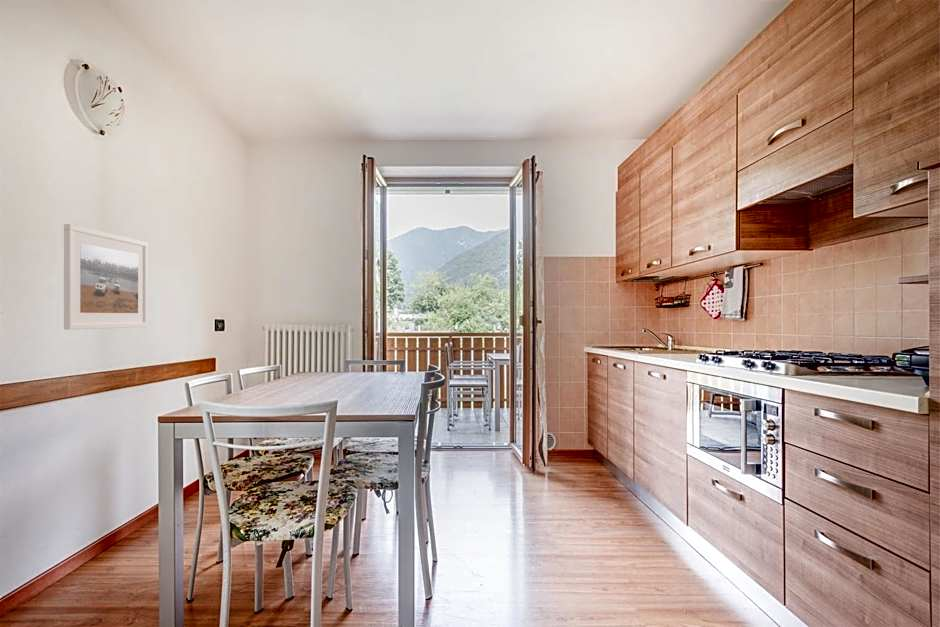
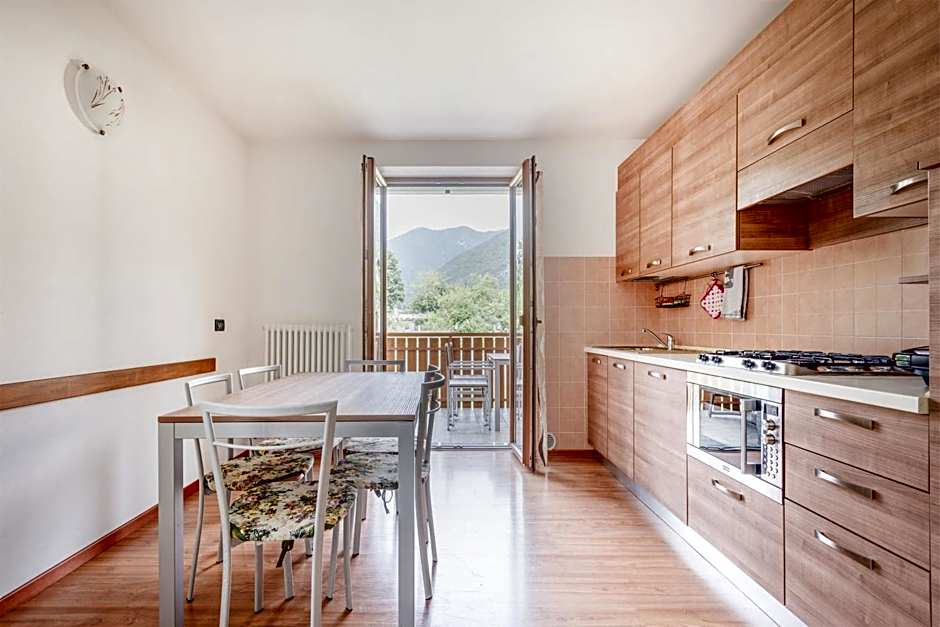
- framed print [63,223,149,331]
